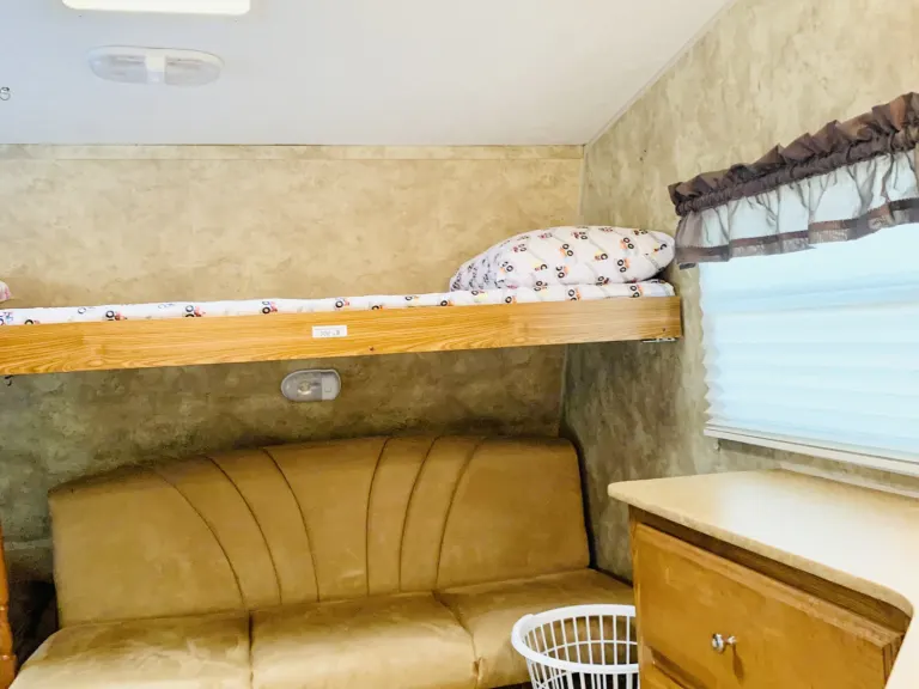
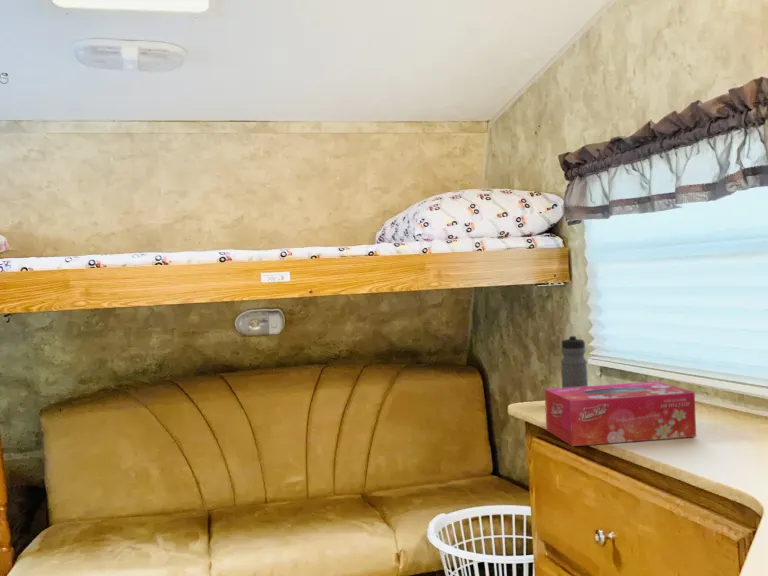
+ water bottle [560,334,589,388]
+ tissue box [544,381,697,447]
